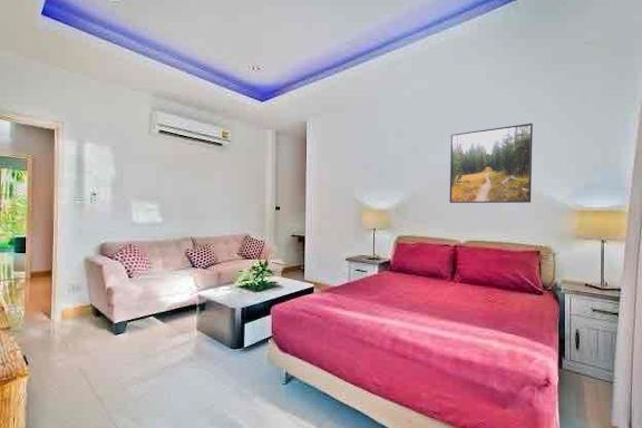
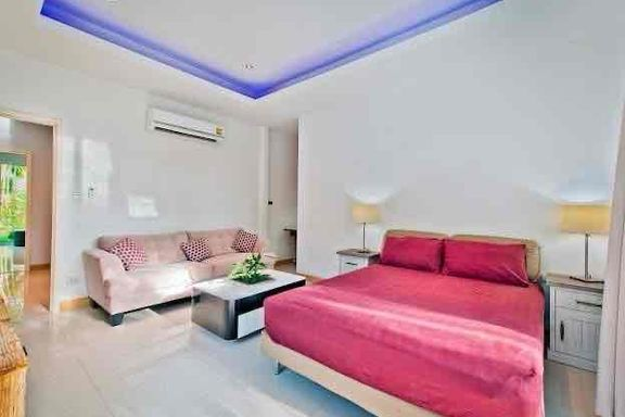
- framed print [449,123,534,204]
